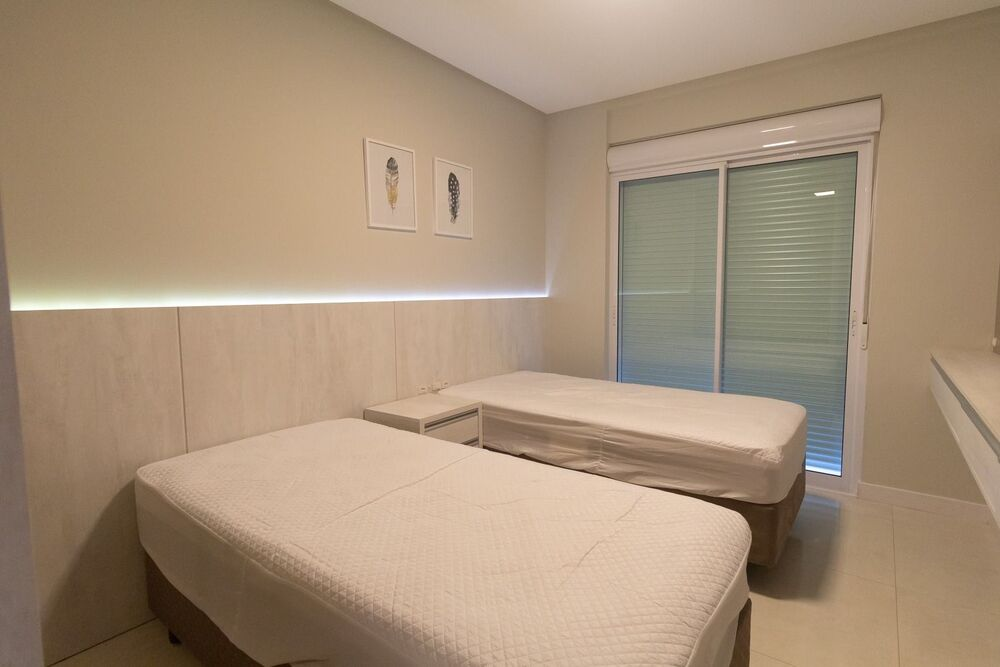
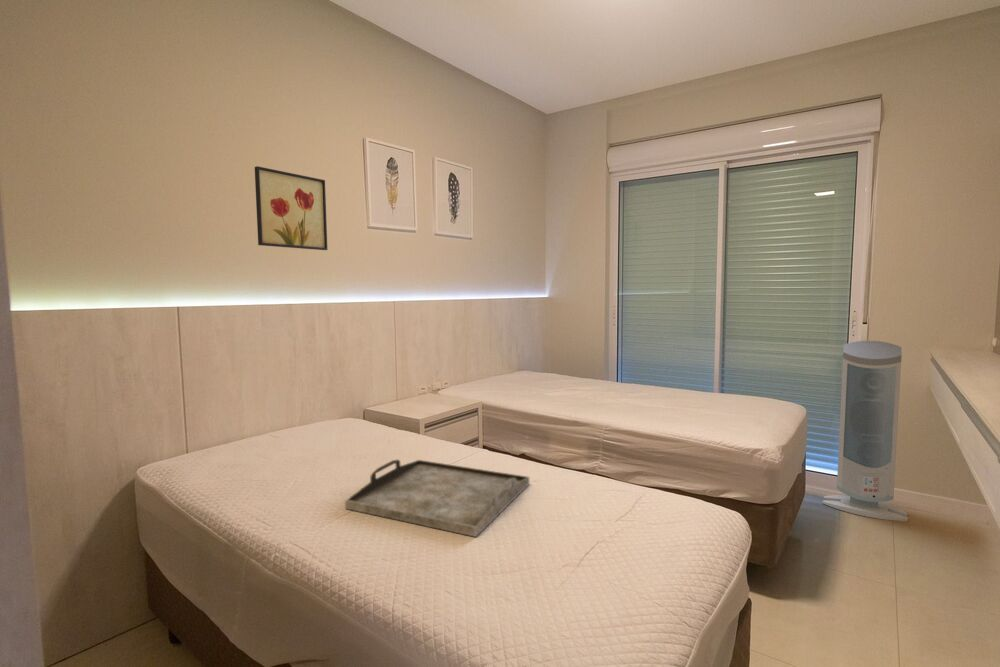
+ air purifier [822,340,909,522]
+ wall art [254,165,329,251]
+ serving tray [344,458,530,538]
